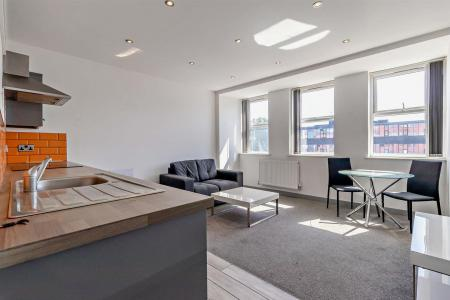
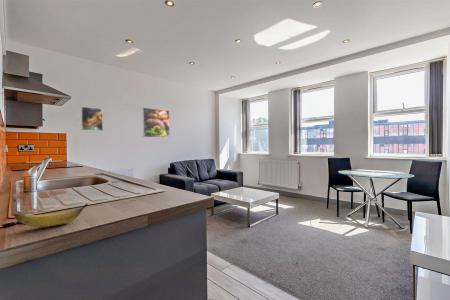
+ banana [13,202,89,228]
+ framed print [80,106,104,132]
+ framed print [141,106,171,139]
